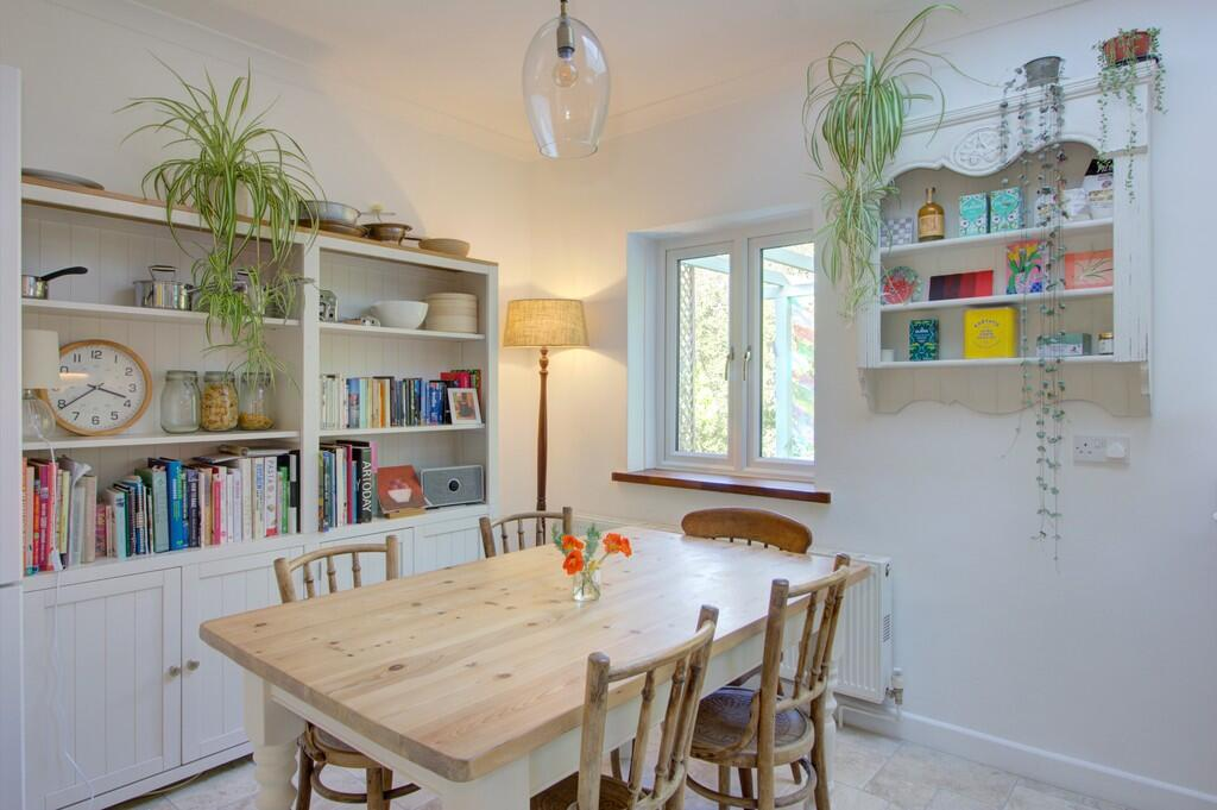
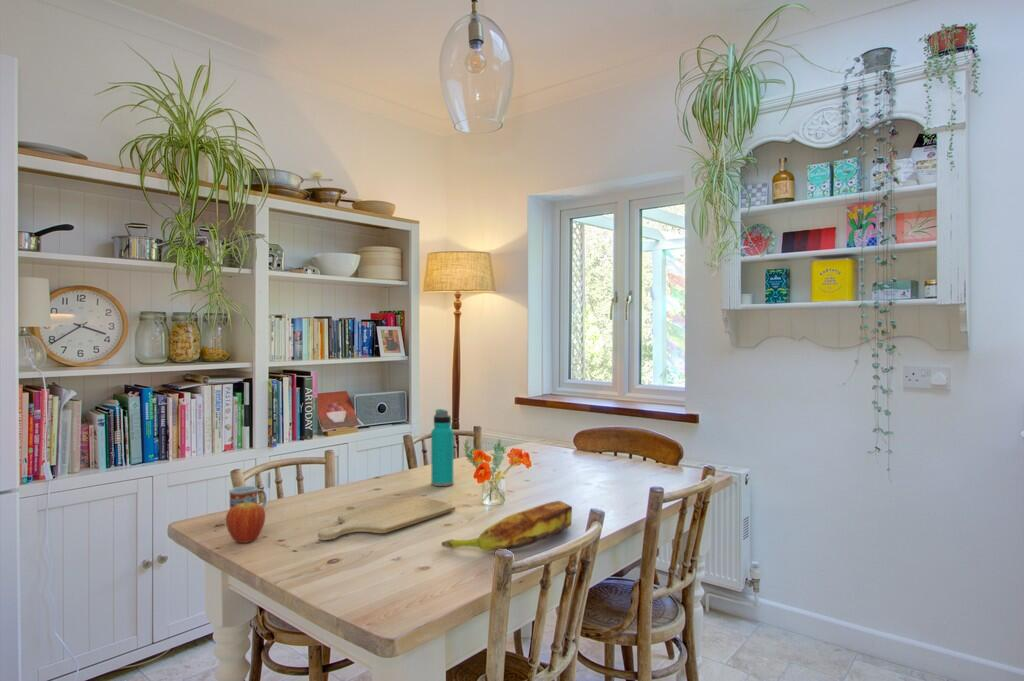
+ chopping board [317,495,456,541]
+ fruit [225,500,266,544]
+ water bottle [430,408,454,487]
+ banana [440,500,573,552]
+ cup [228,485,268,510]
